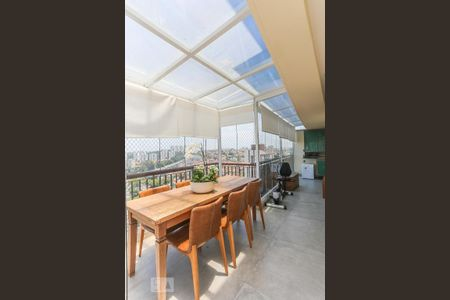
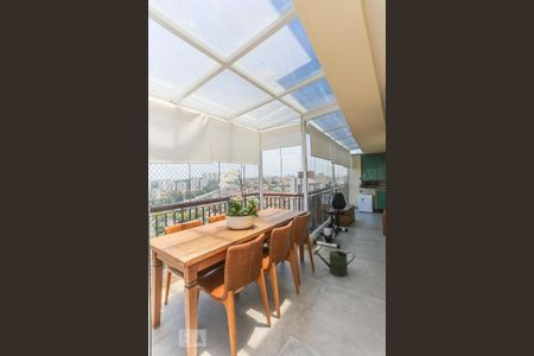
+ watering can [312,248,356,278]
